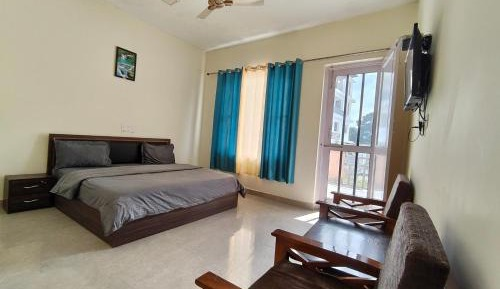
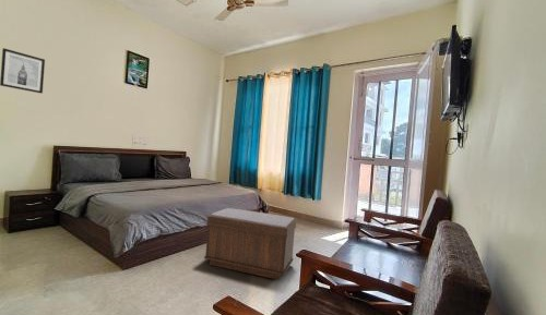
+ wall art [0,47,46,94]
+ bench [203,207,297,281]
